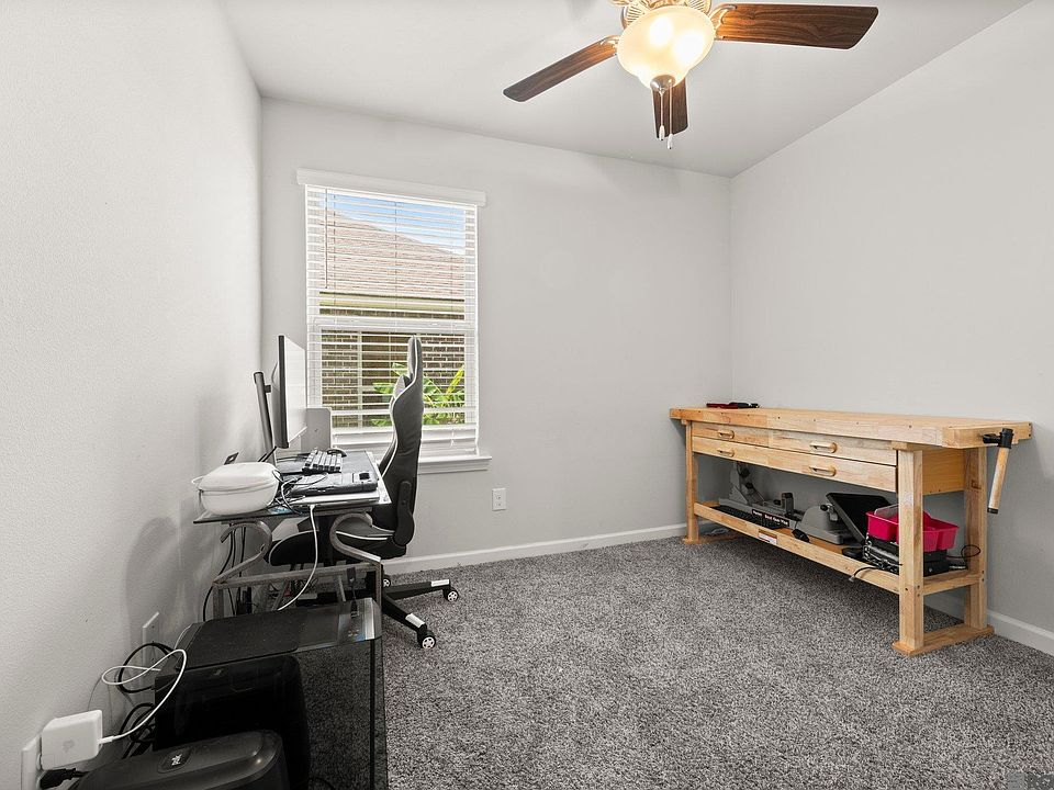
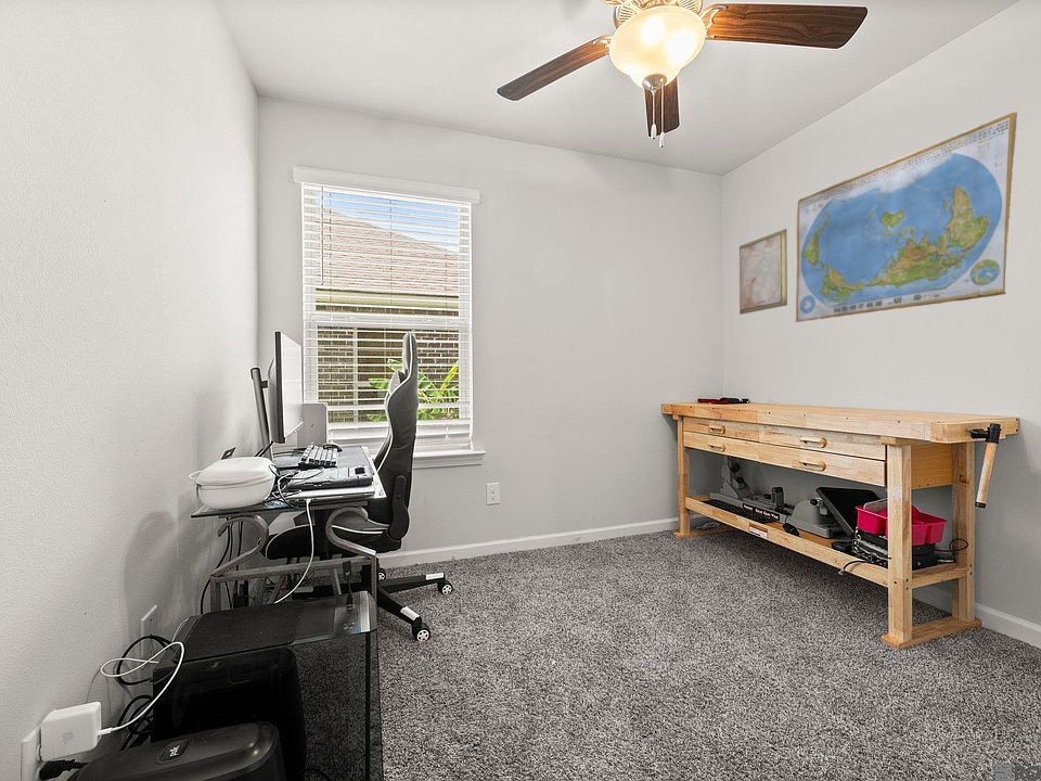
+ world map [795,111,1018,323]
+ wall art [738,228,788,316]
